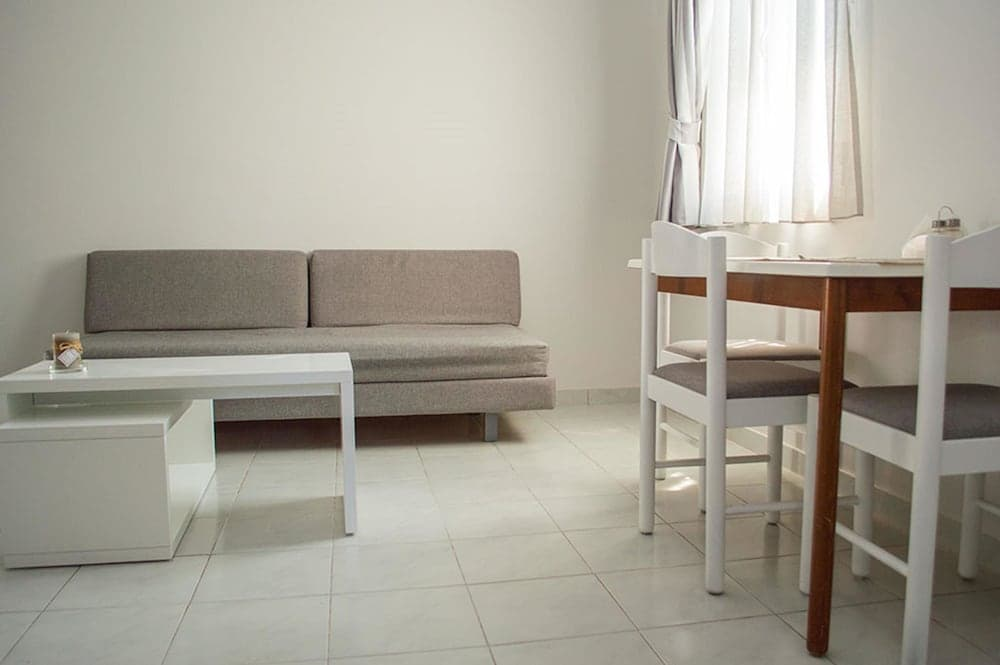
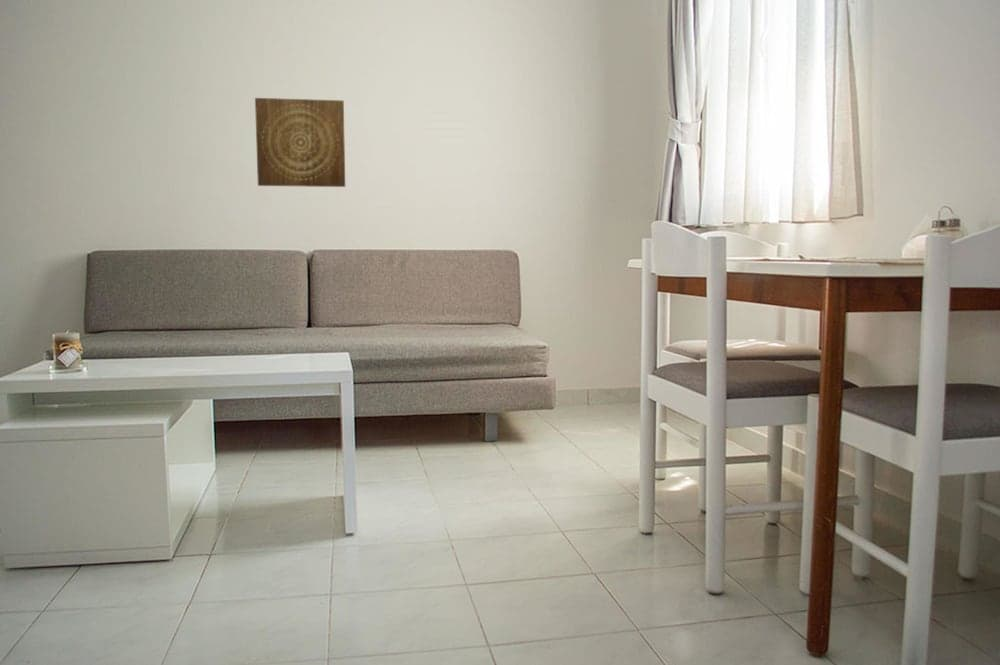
+ wall art [254,97,346,188]
